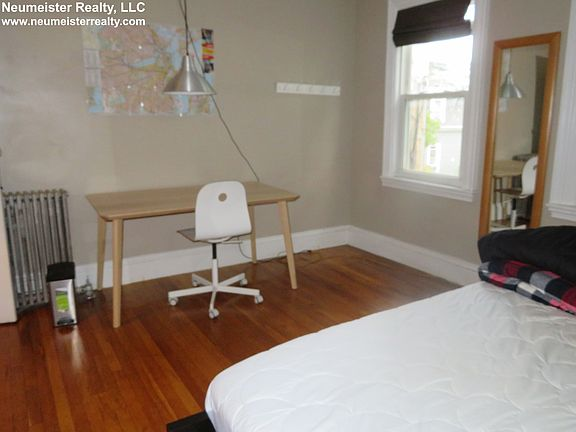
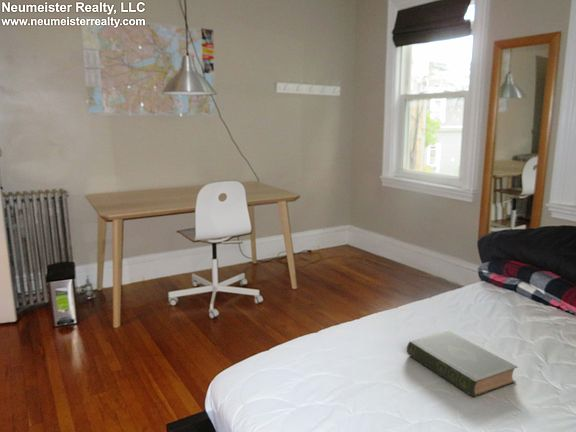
+ book [406,330,519,398]
